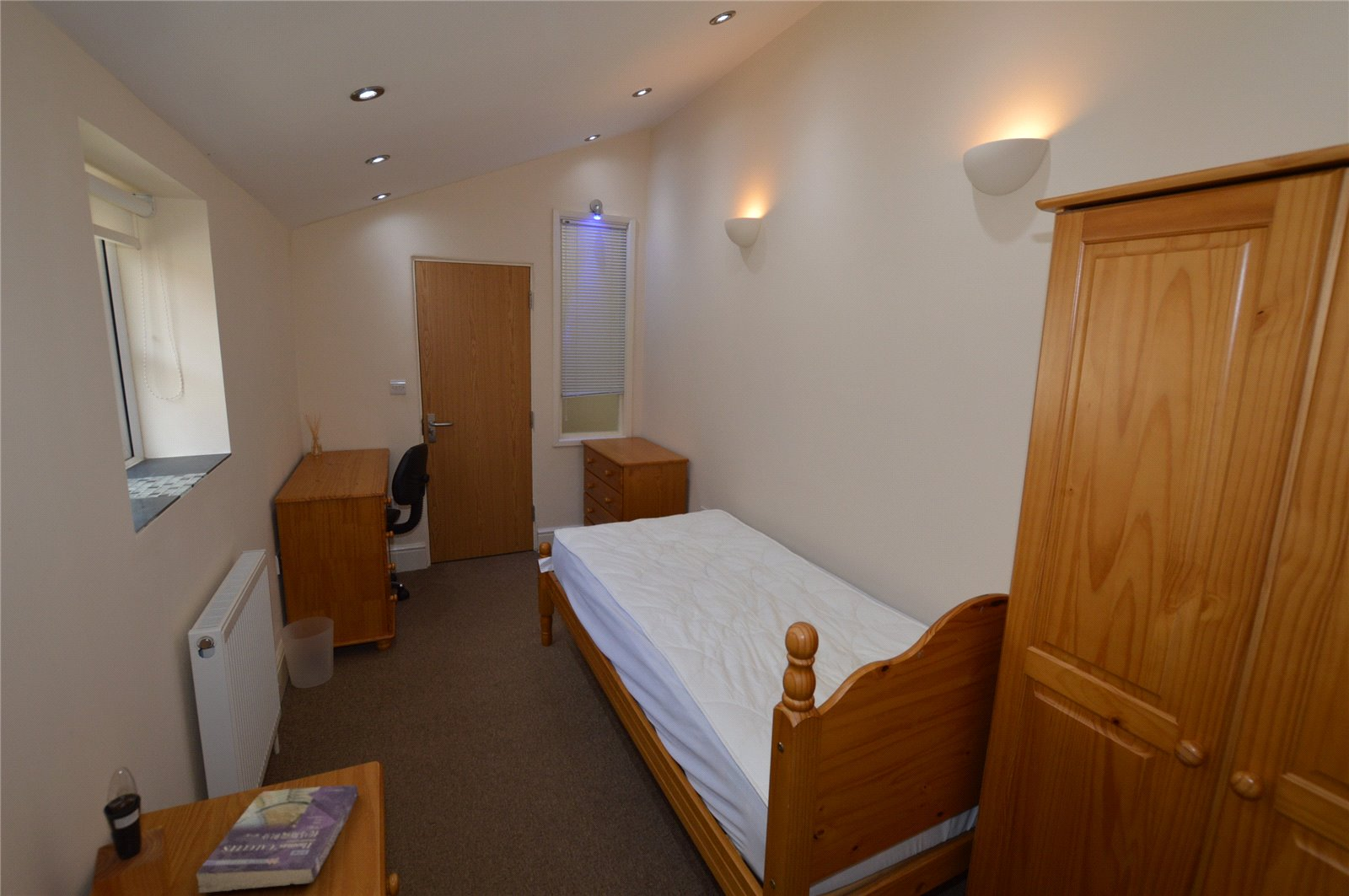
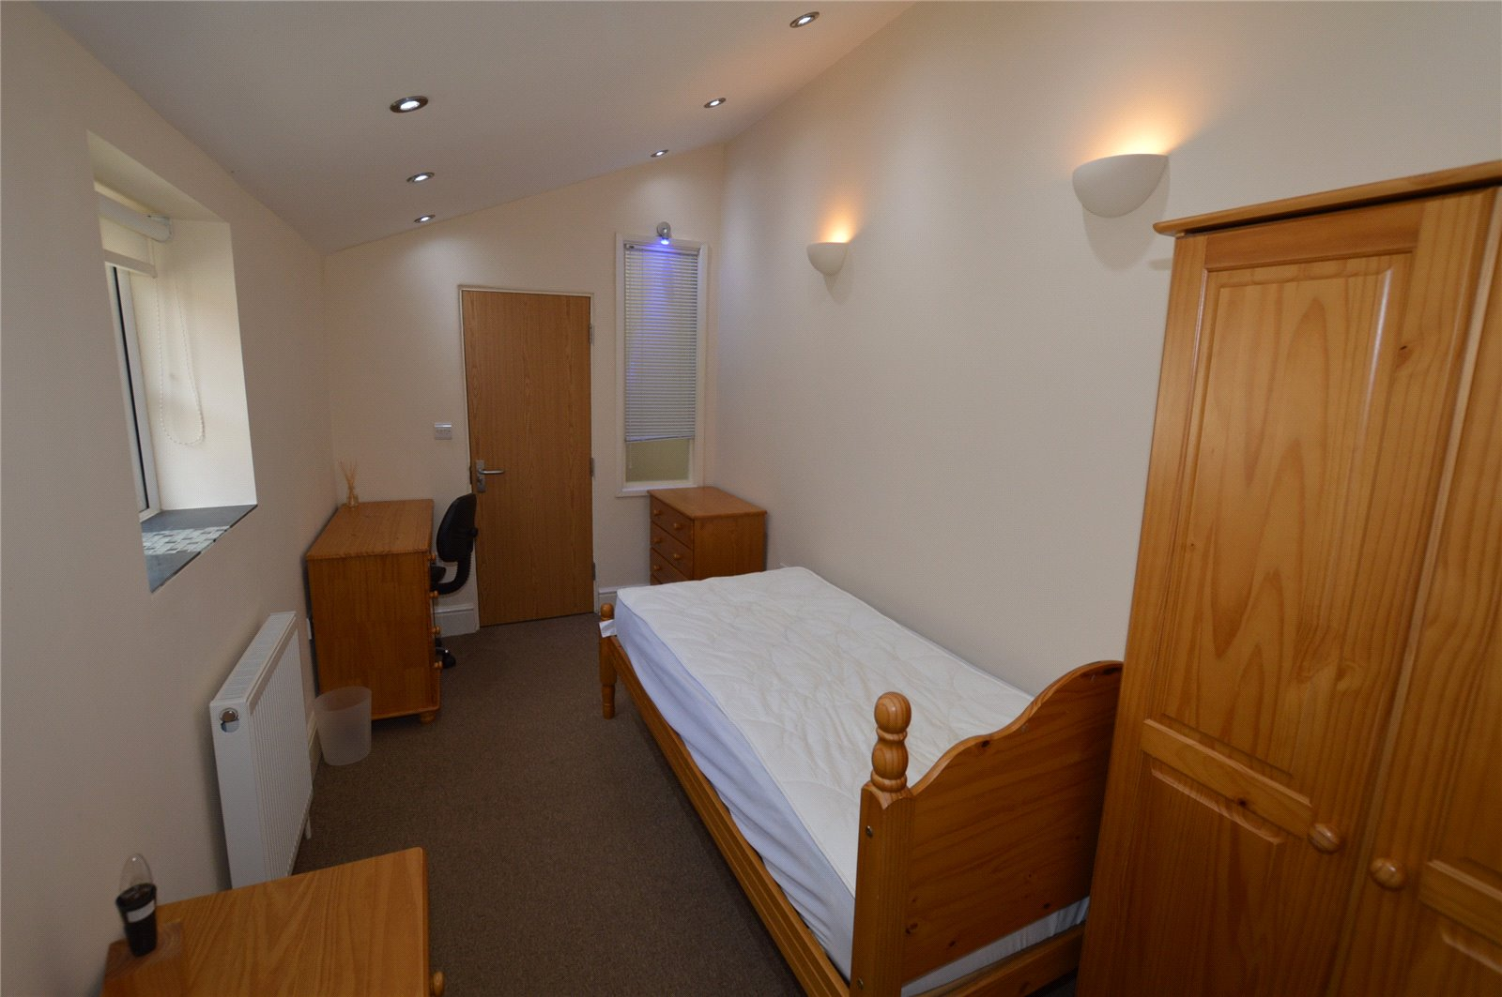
- book [196,784,359,894]
